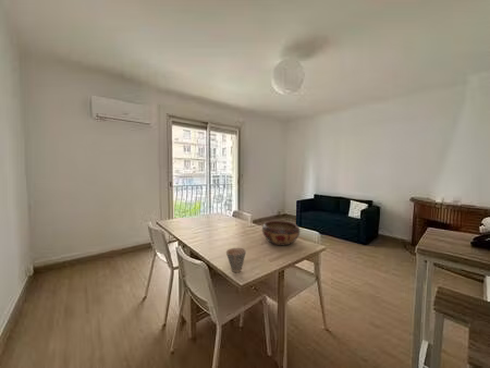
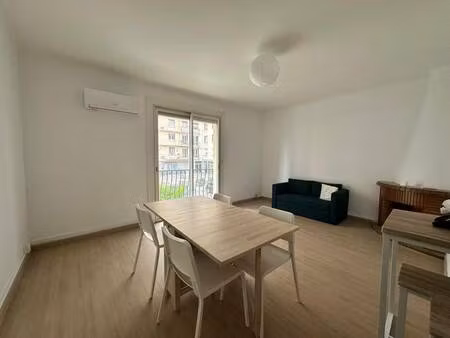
- decorative bowl [261,220,301,246]
- cup [225,247,247,273]
